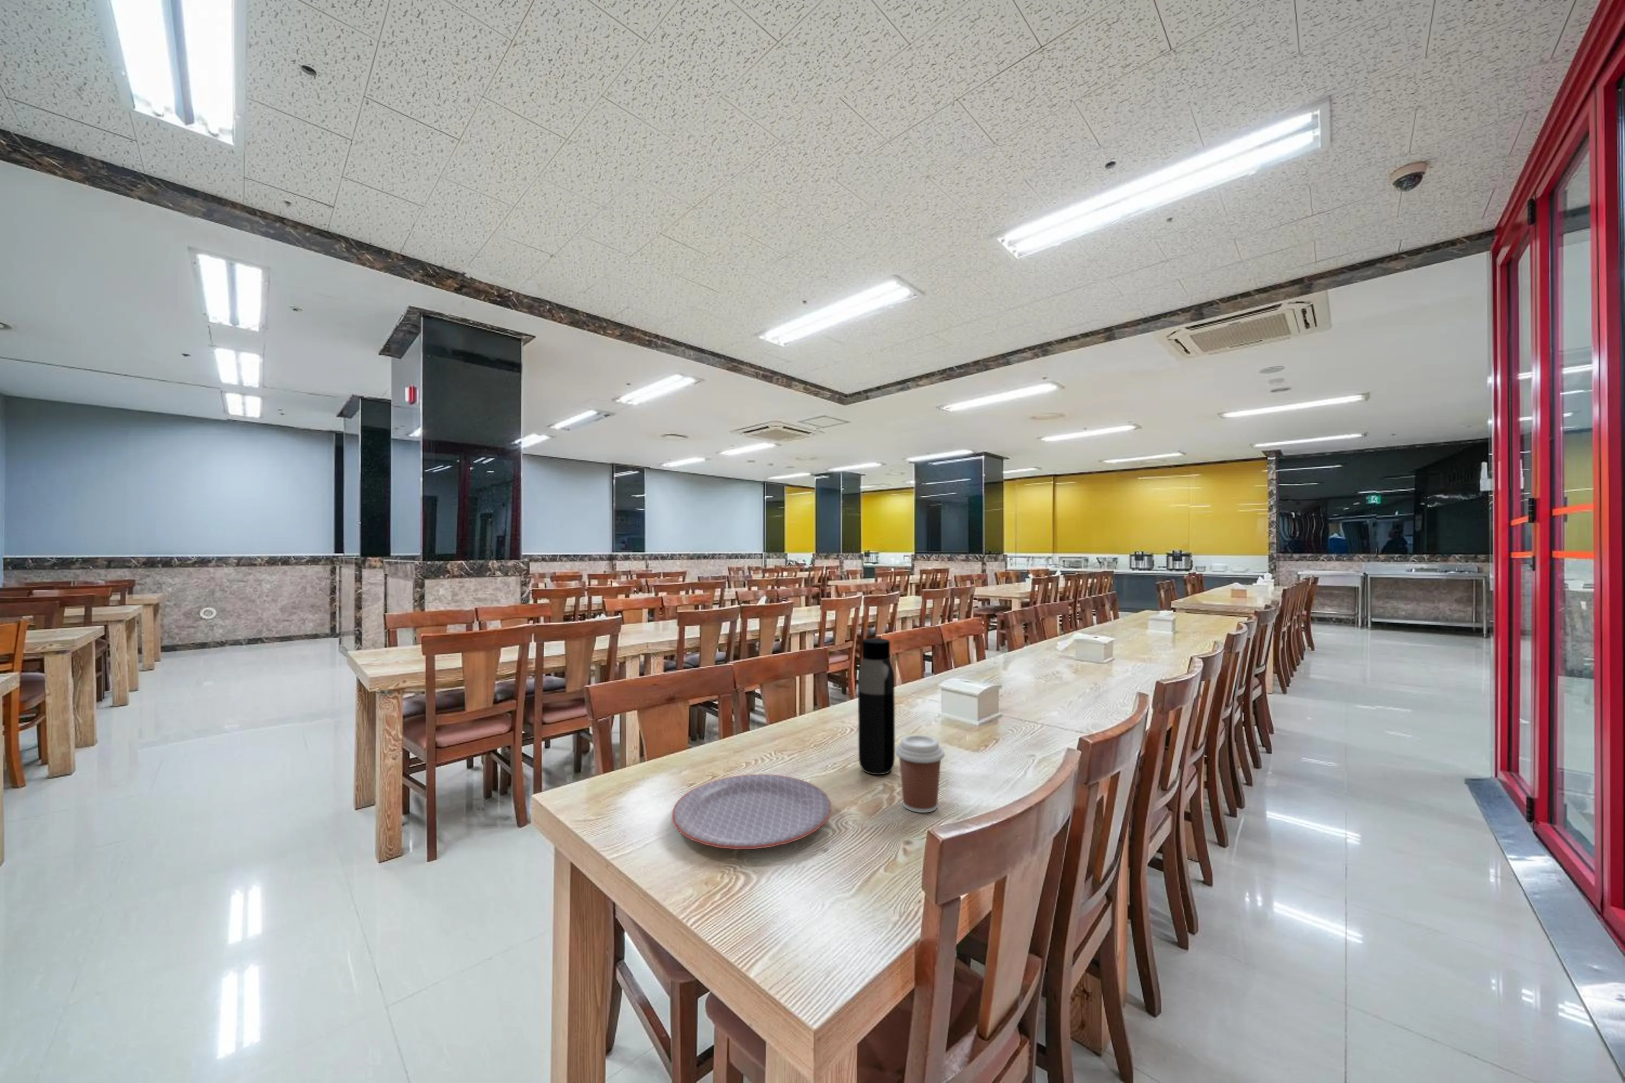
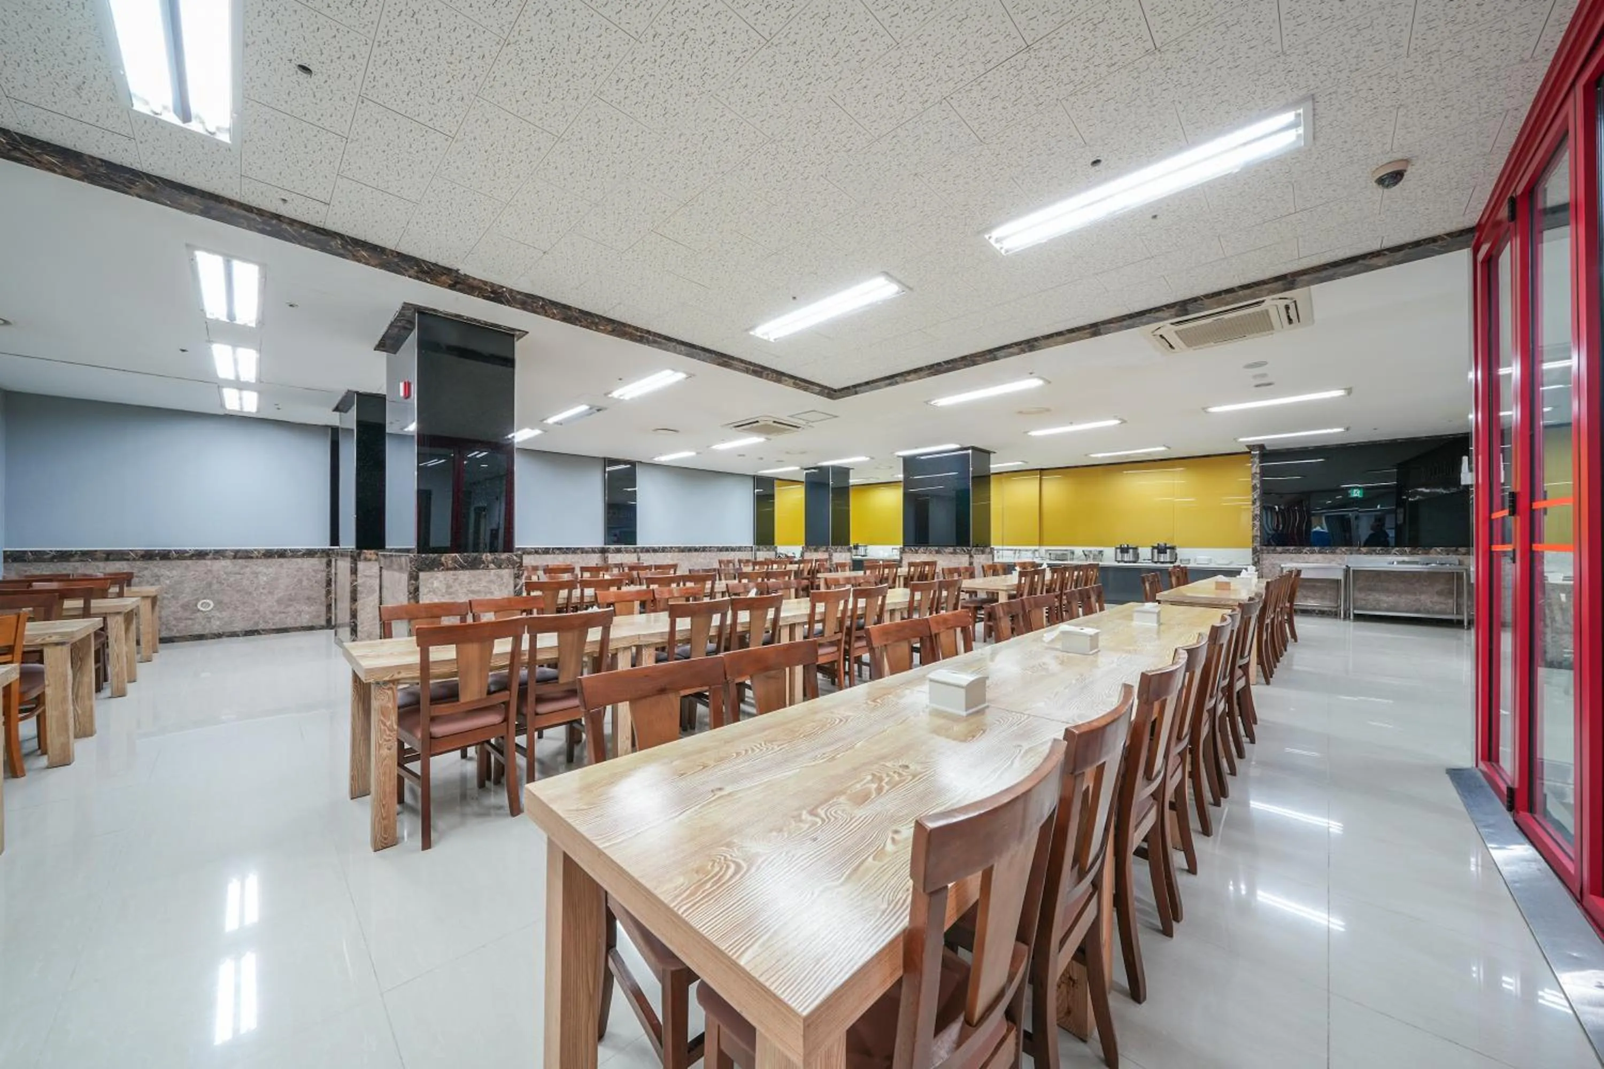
- plate [671,774,832,850]
- water bottle [857,638,896,776]
- coffee cup [895,734,945,813]
